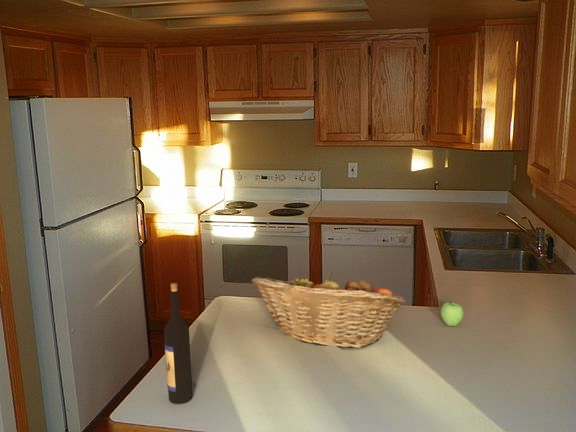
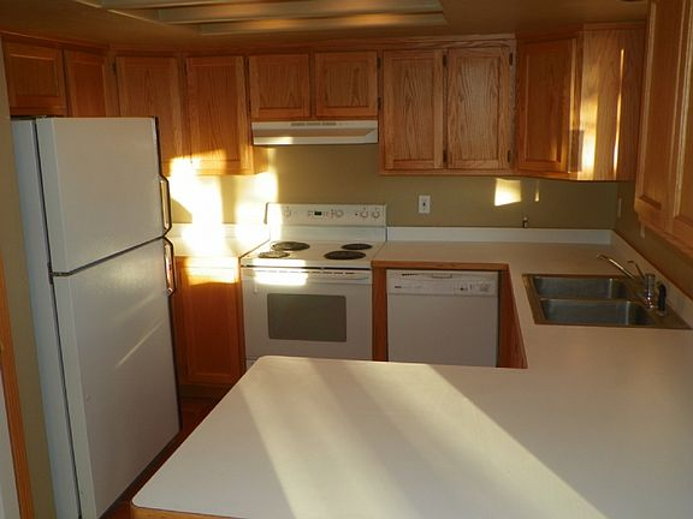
- wine bottle [163,282,193,405]
- fruit basket [250,271,407,349]
- apple [439,301,465,327]
